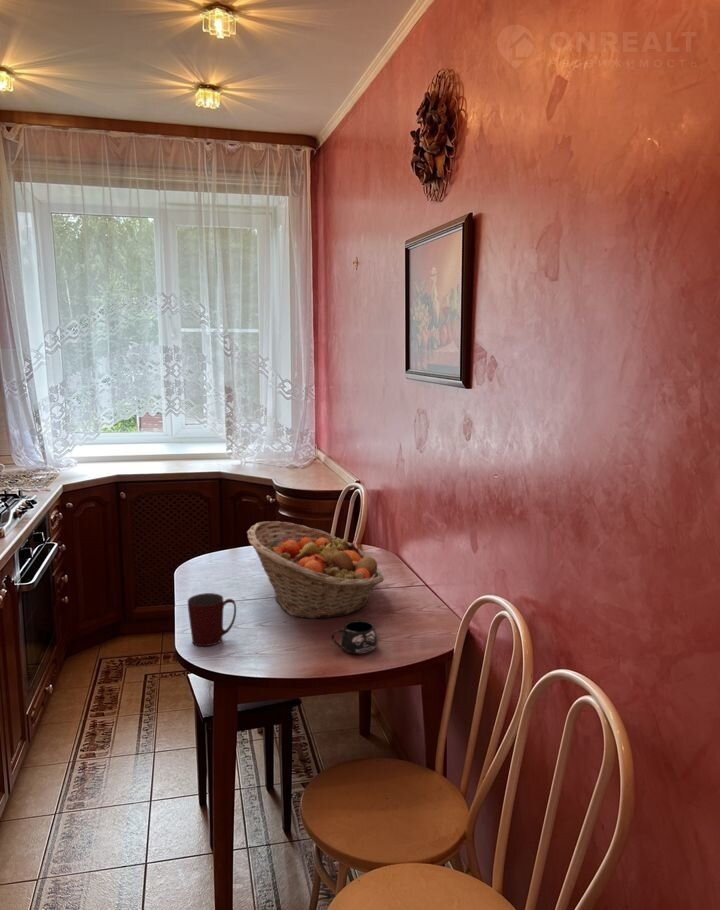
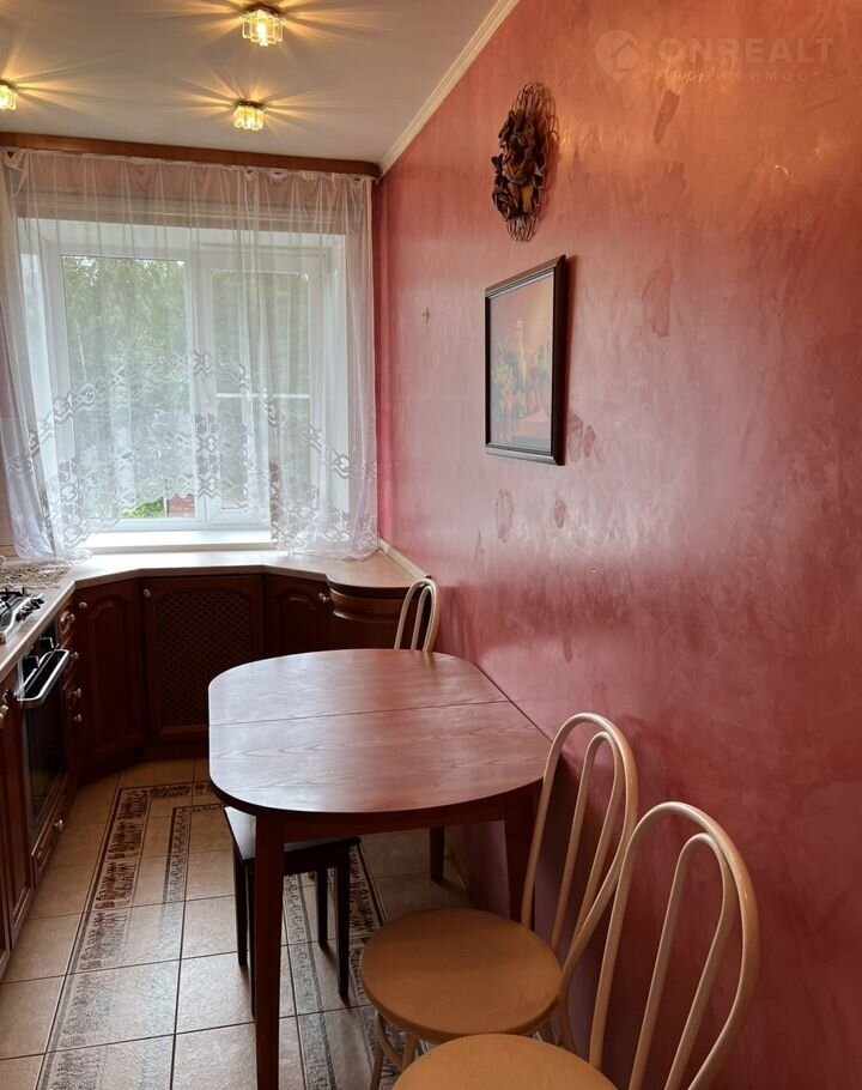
- fruit basket [246,520,385,620]
- mug [331,619,379,655]
- mug [187,592,237,647]
